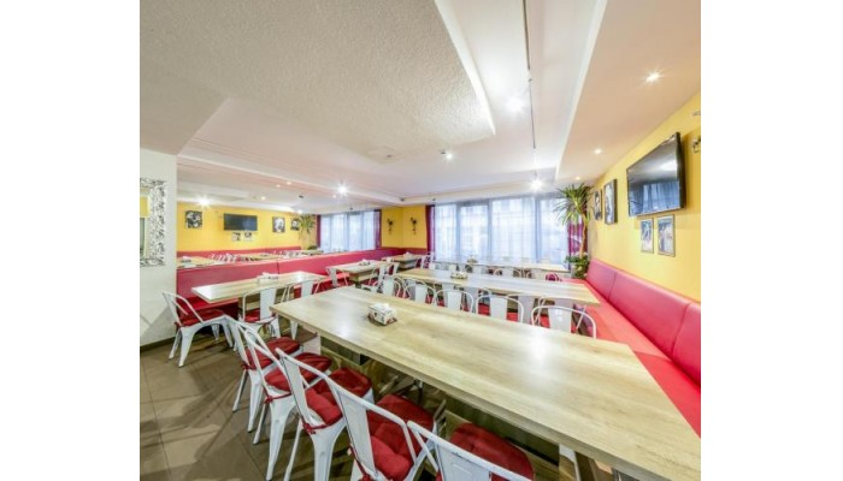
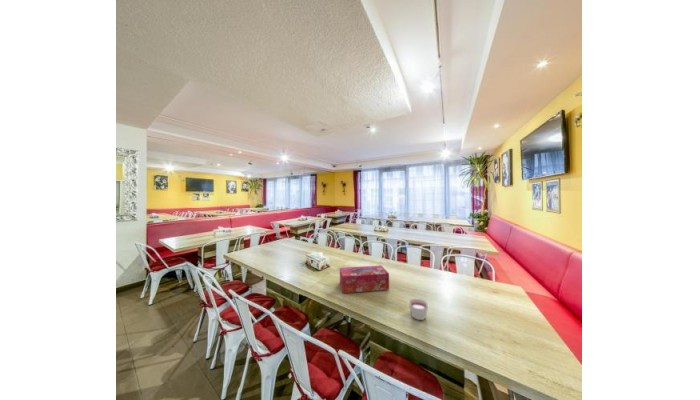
+ candle [408,298,429,321]
+ tissue box [339,264,390,294]
